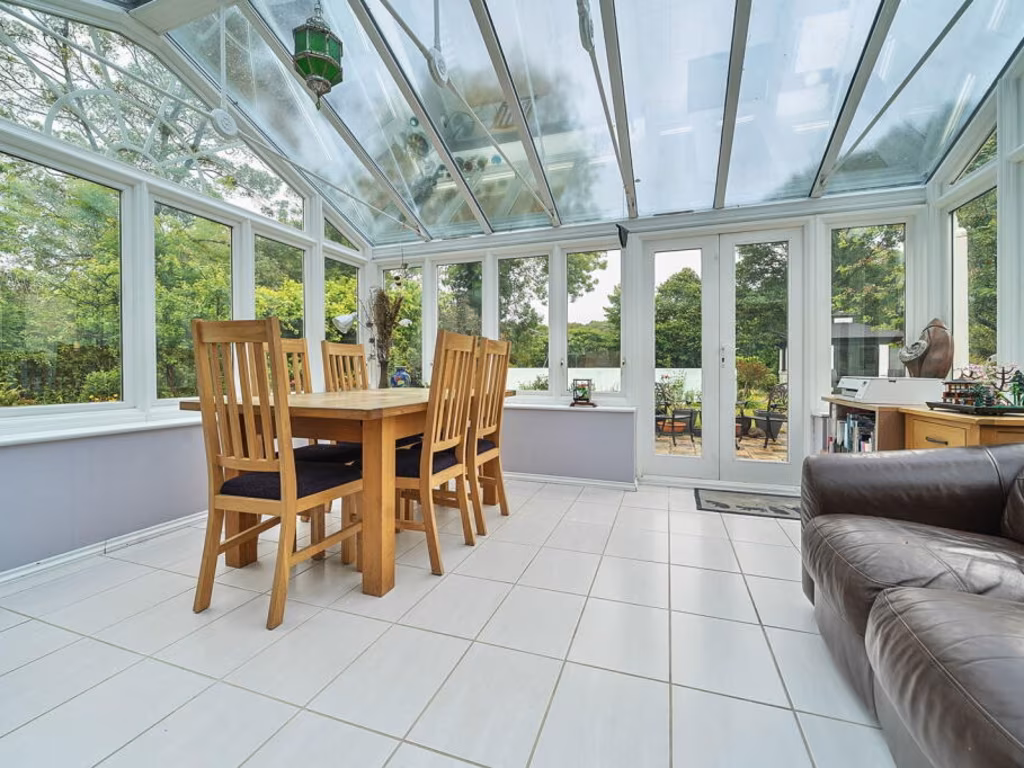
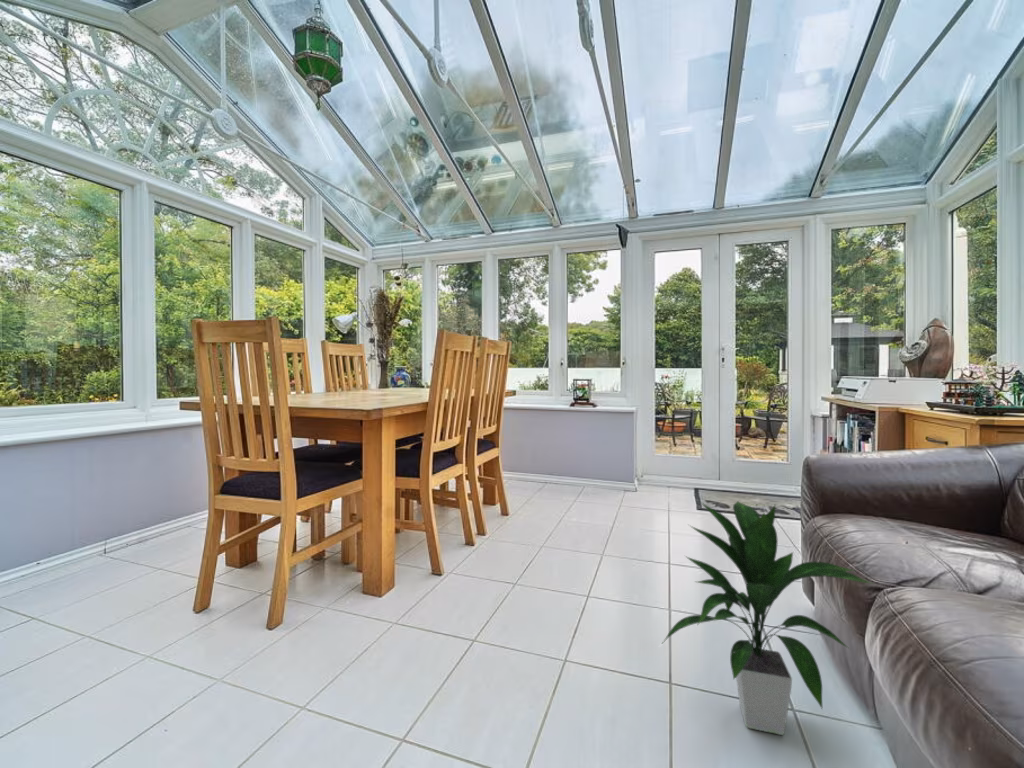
+ indoor plant [662,500,875,736]
